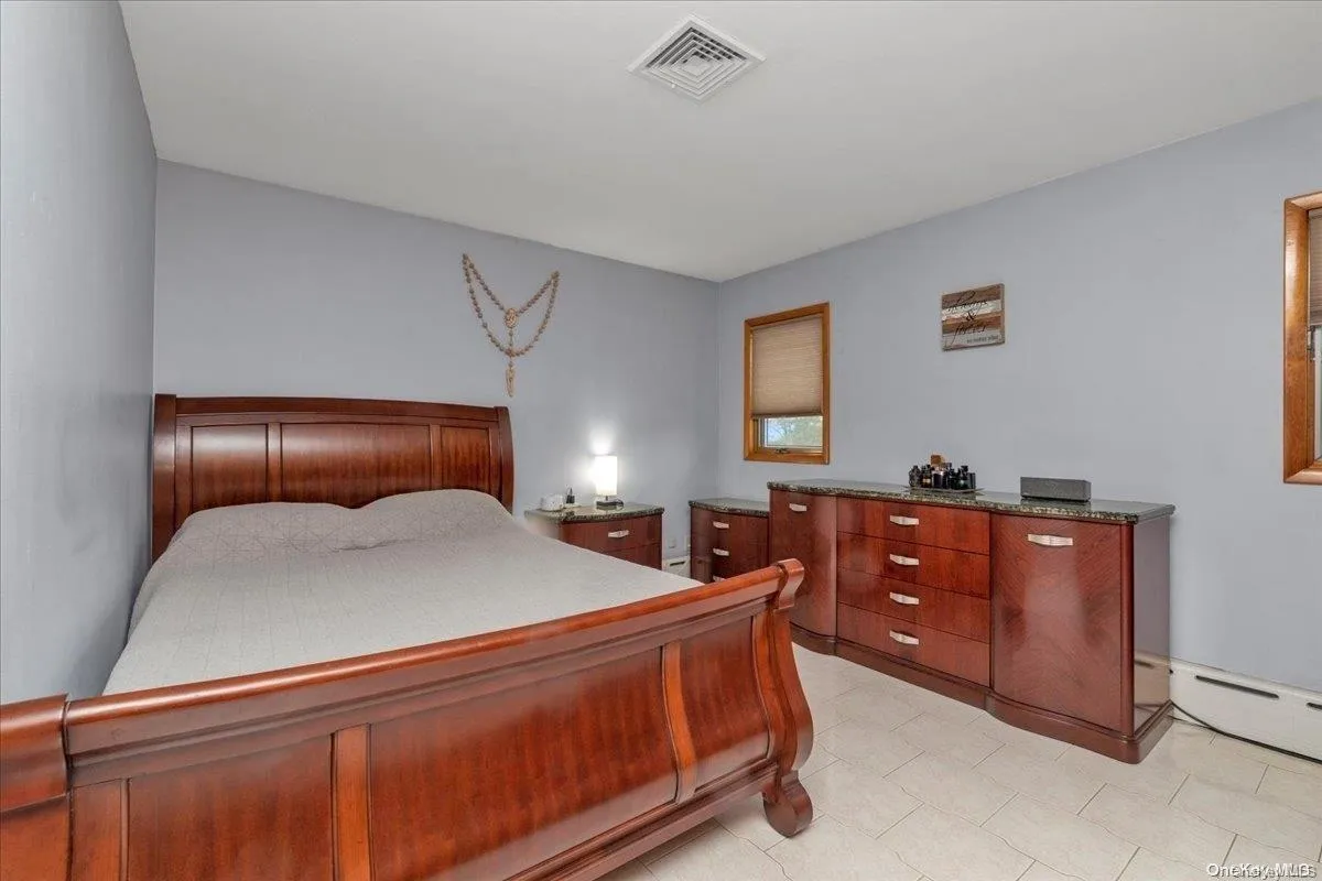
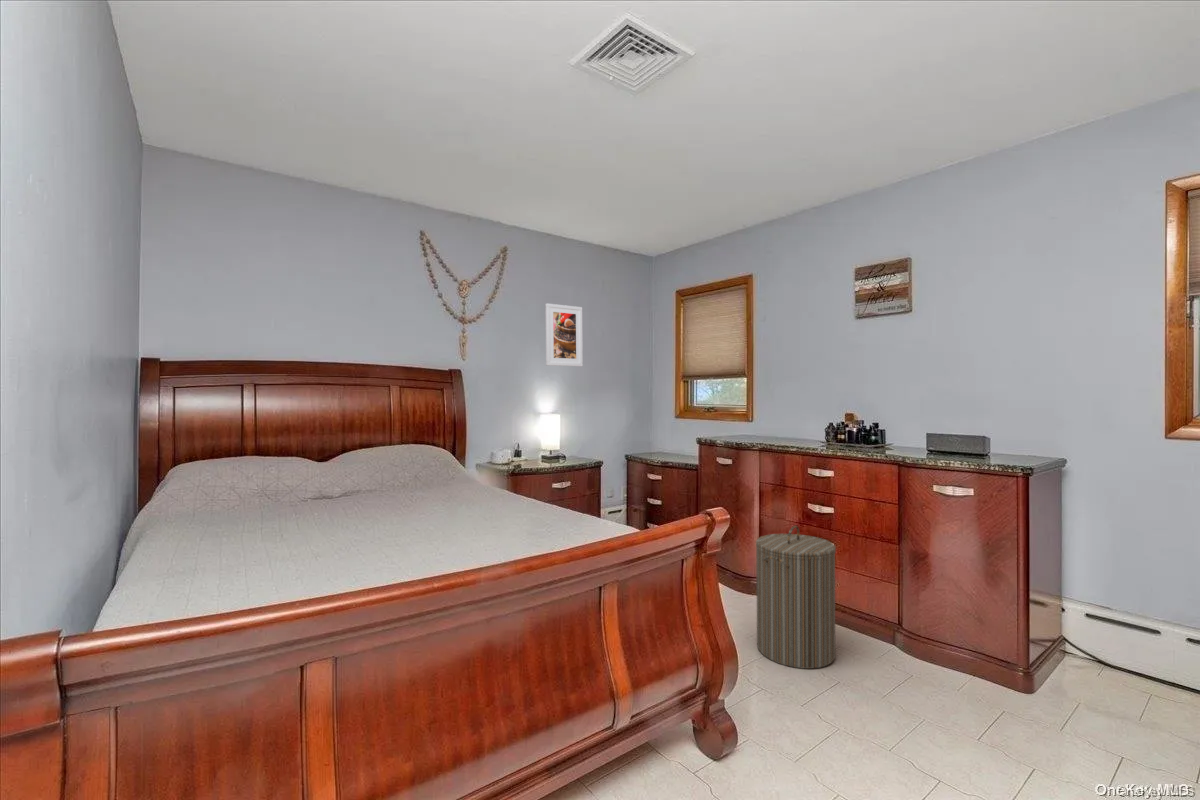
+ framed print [545,303,584,367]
+ laundry hamper [755,525,837,670]
